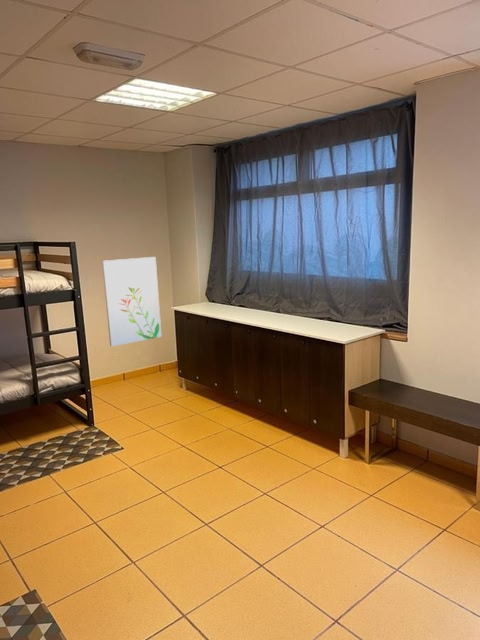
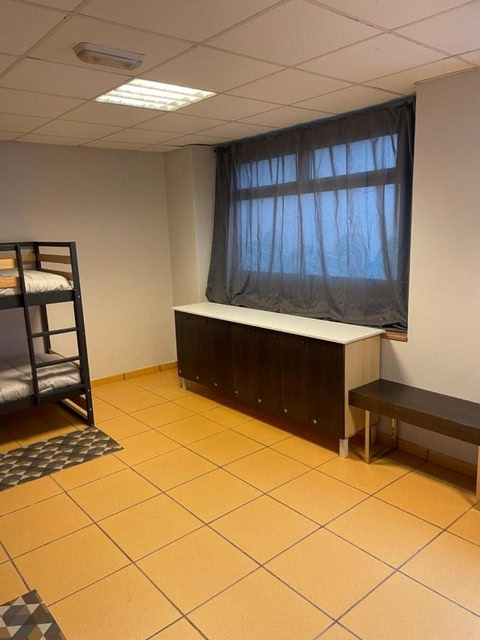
- wall art [101,256,163,347]
